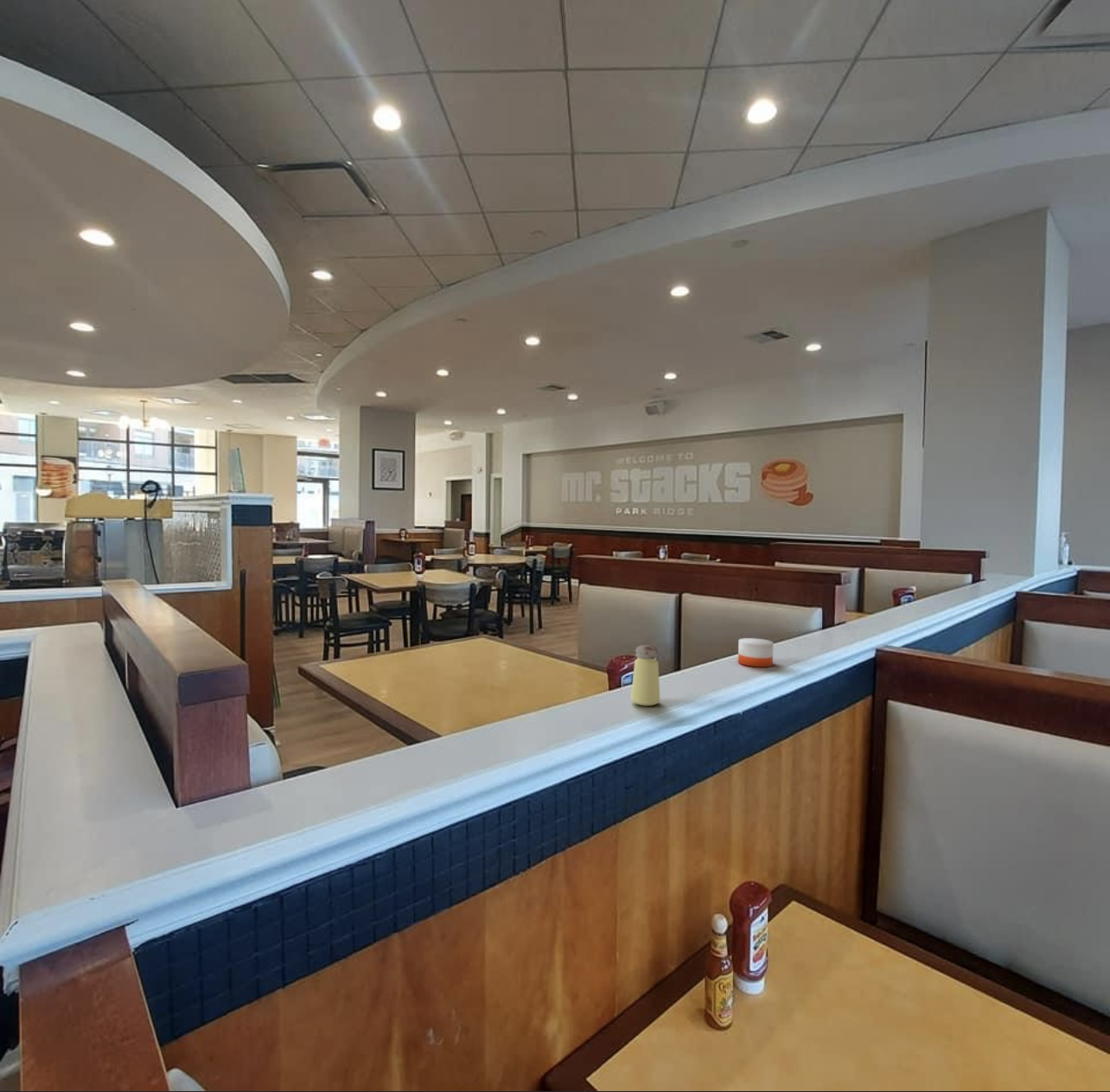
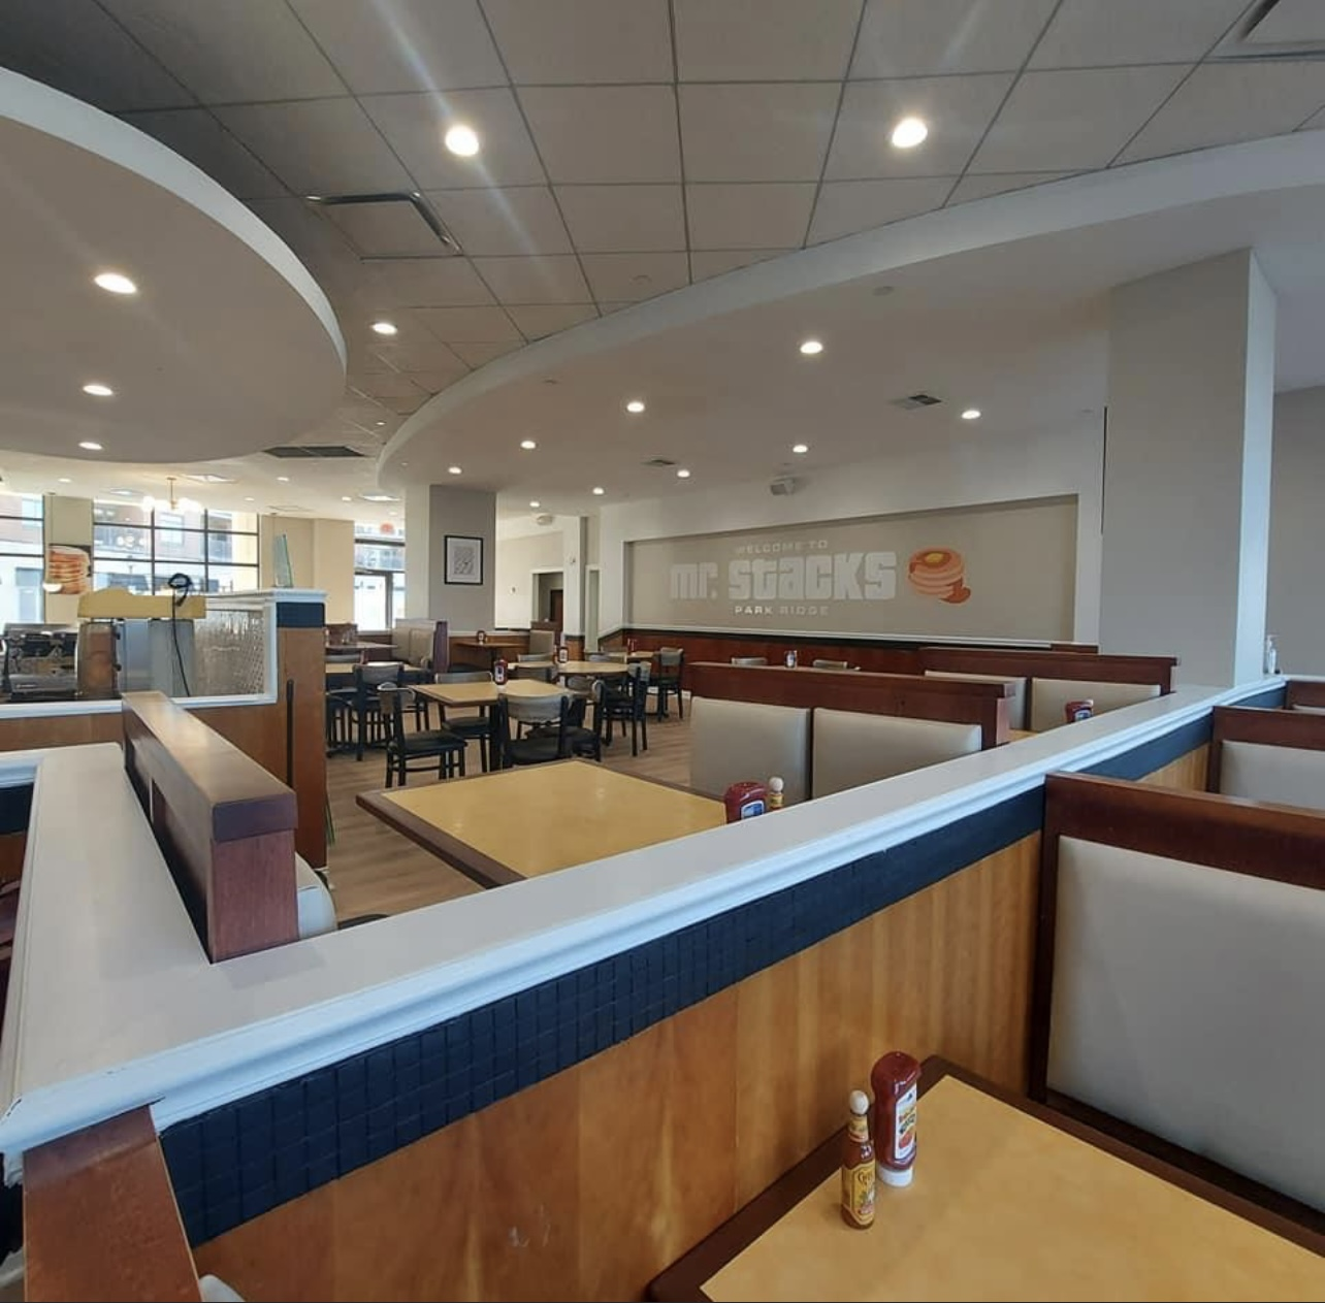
- saltshaker [630,644,661,706]
- candle [737,623,775,667]
